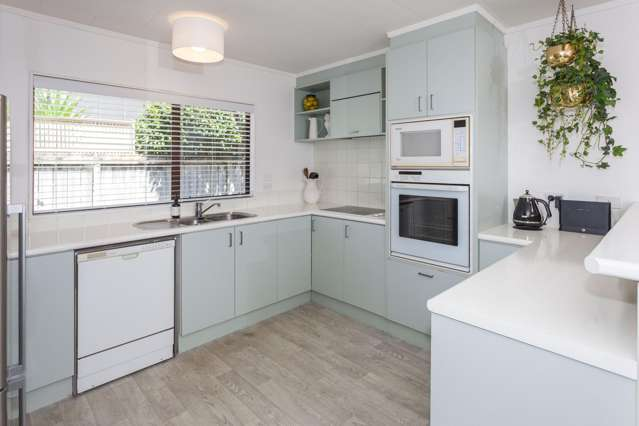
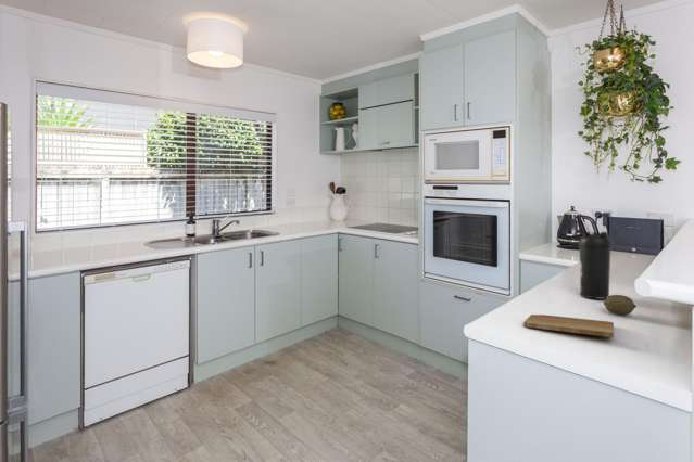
+ water bottle [577,231,614,299]
+ cutting board [522,313,615,338]
+ fruit [603,294,638,316]
